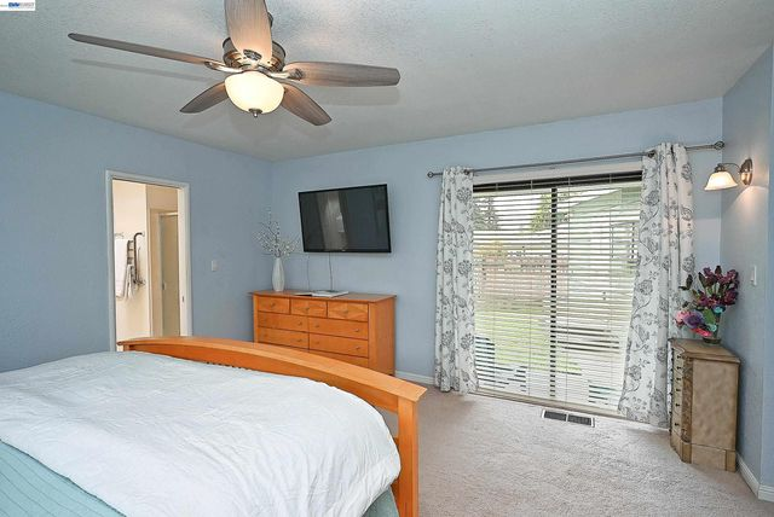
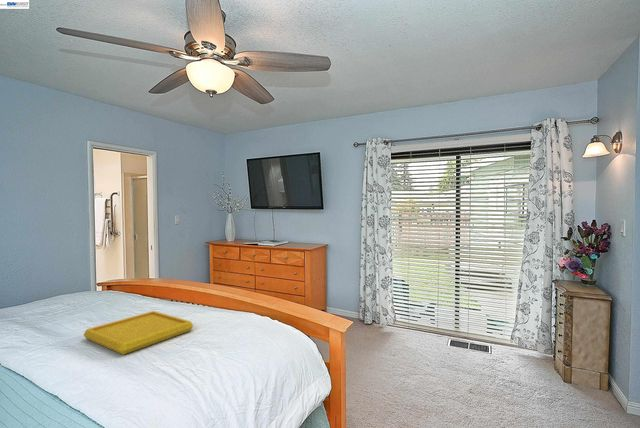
+ serving tray [83,310,194,356]
